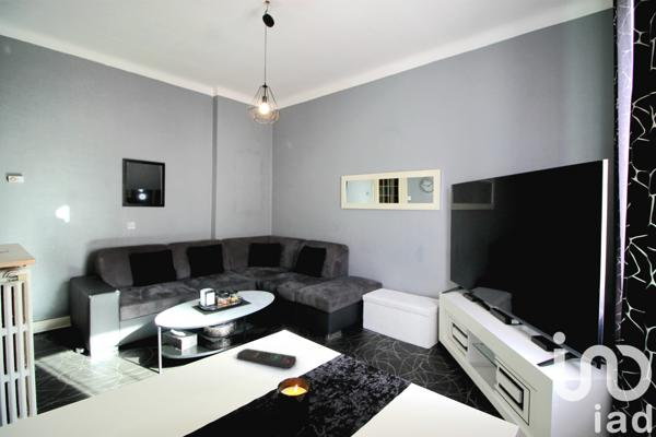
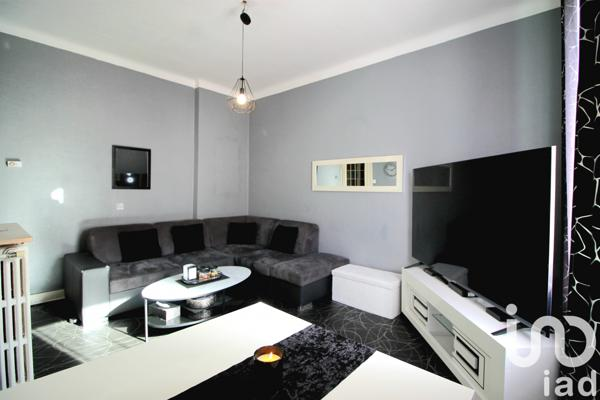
- remote control [236,347,297,369]
